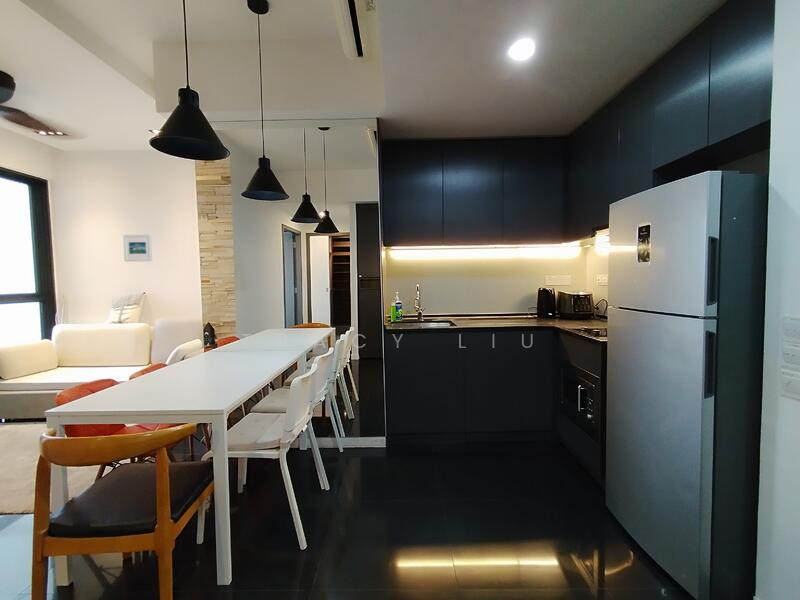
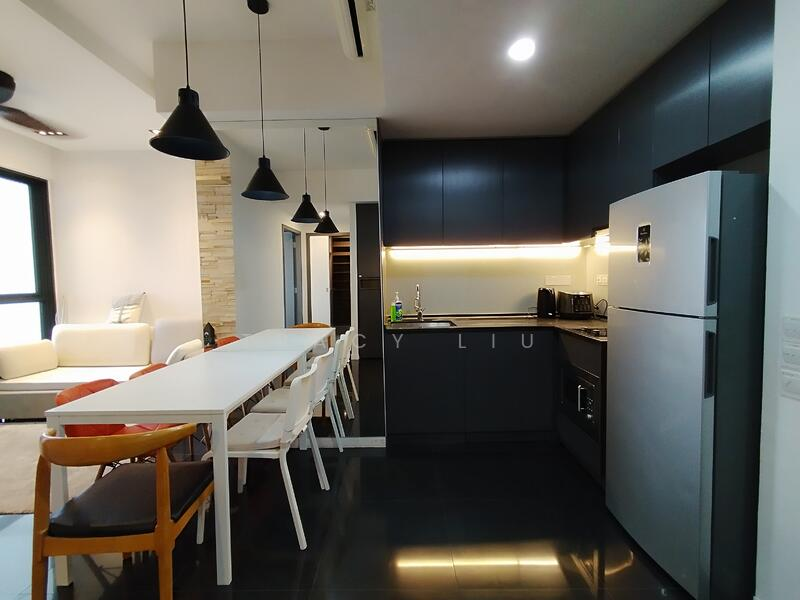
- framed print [122,234,153,263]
